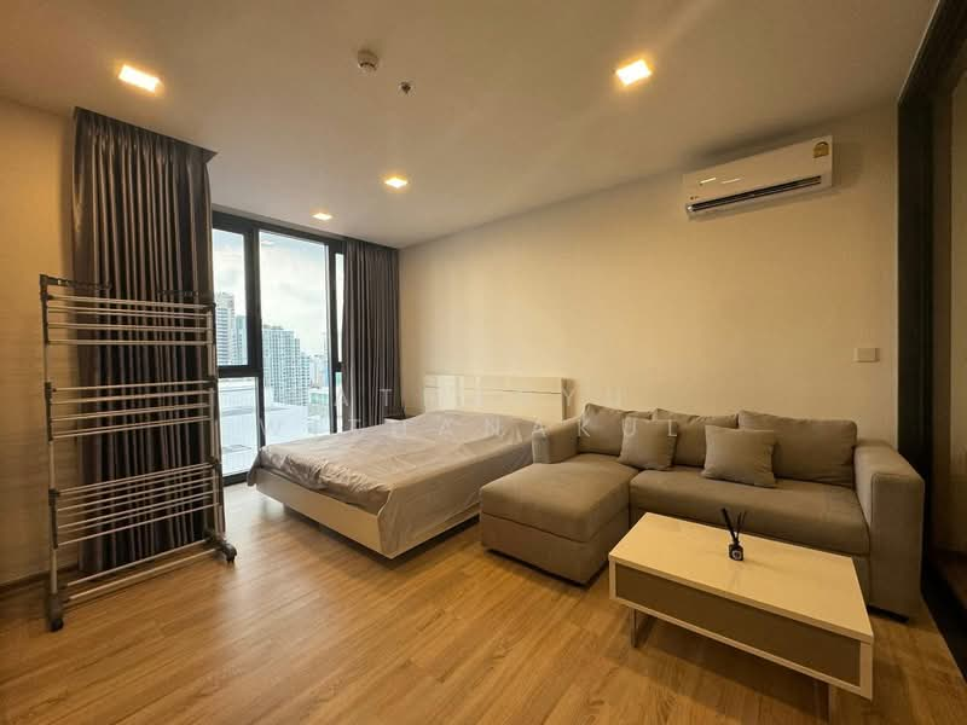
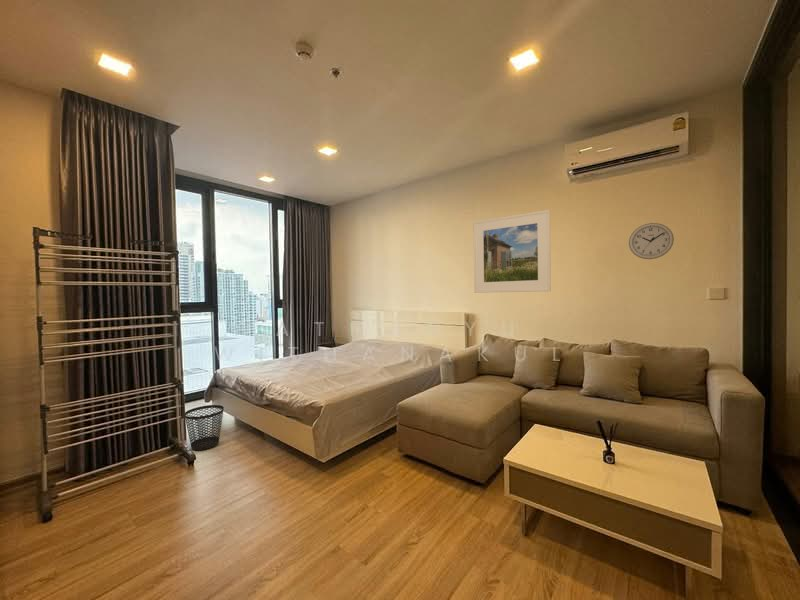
+ wastebasket [183,404,225,451]
+ wall clock [628,222,675,260]
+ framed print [473,209,552,294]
